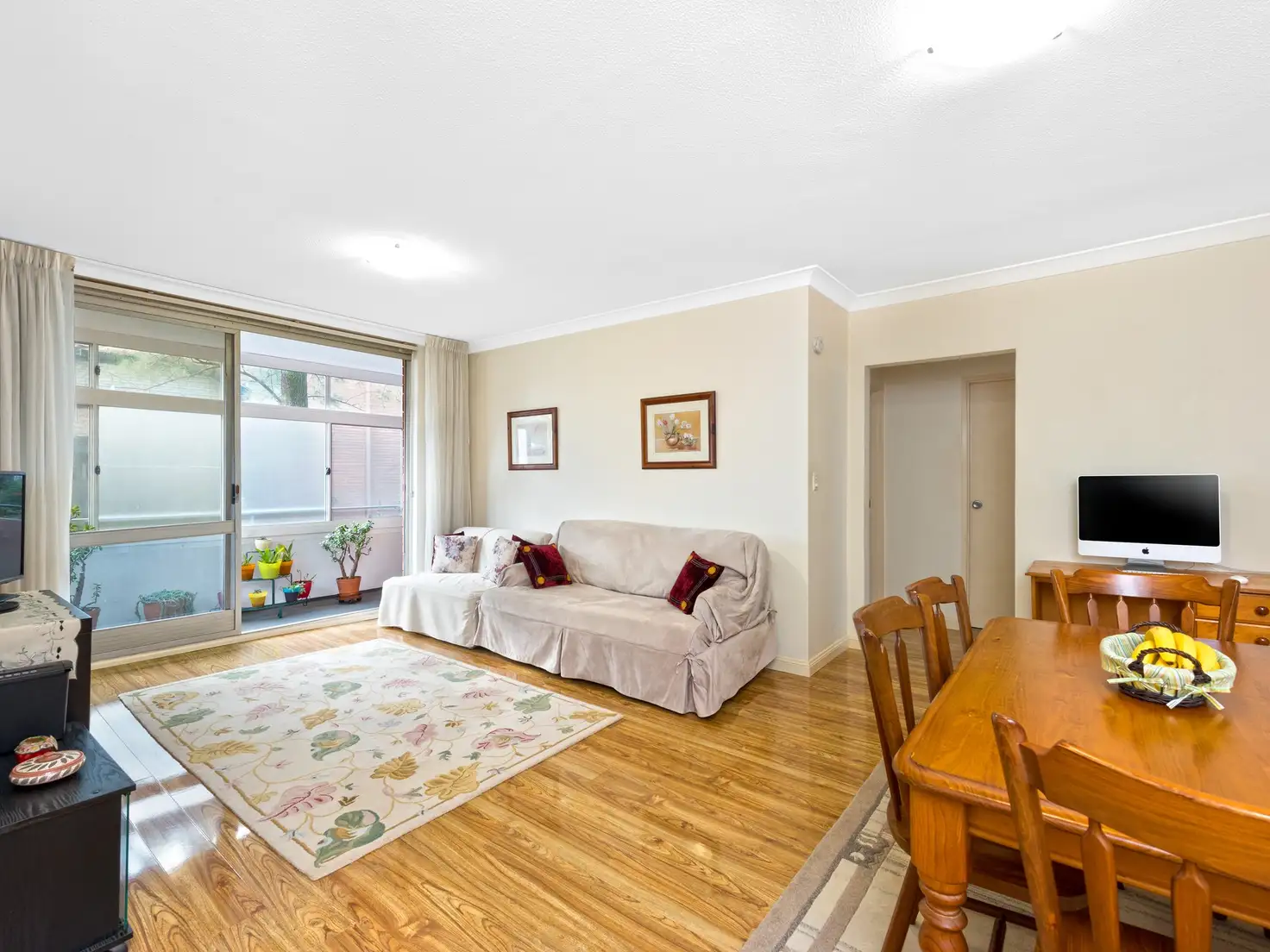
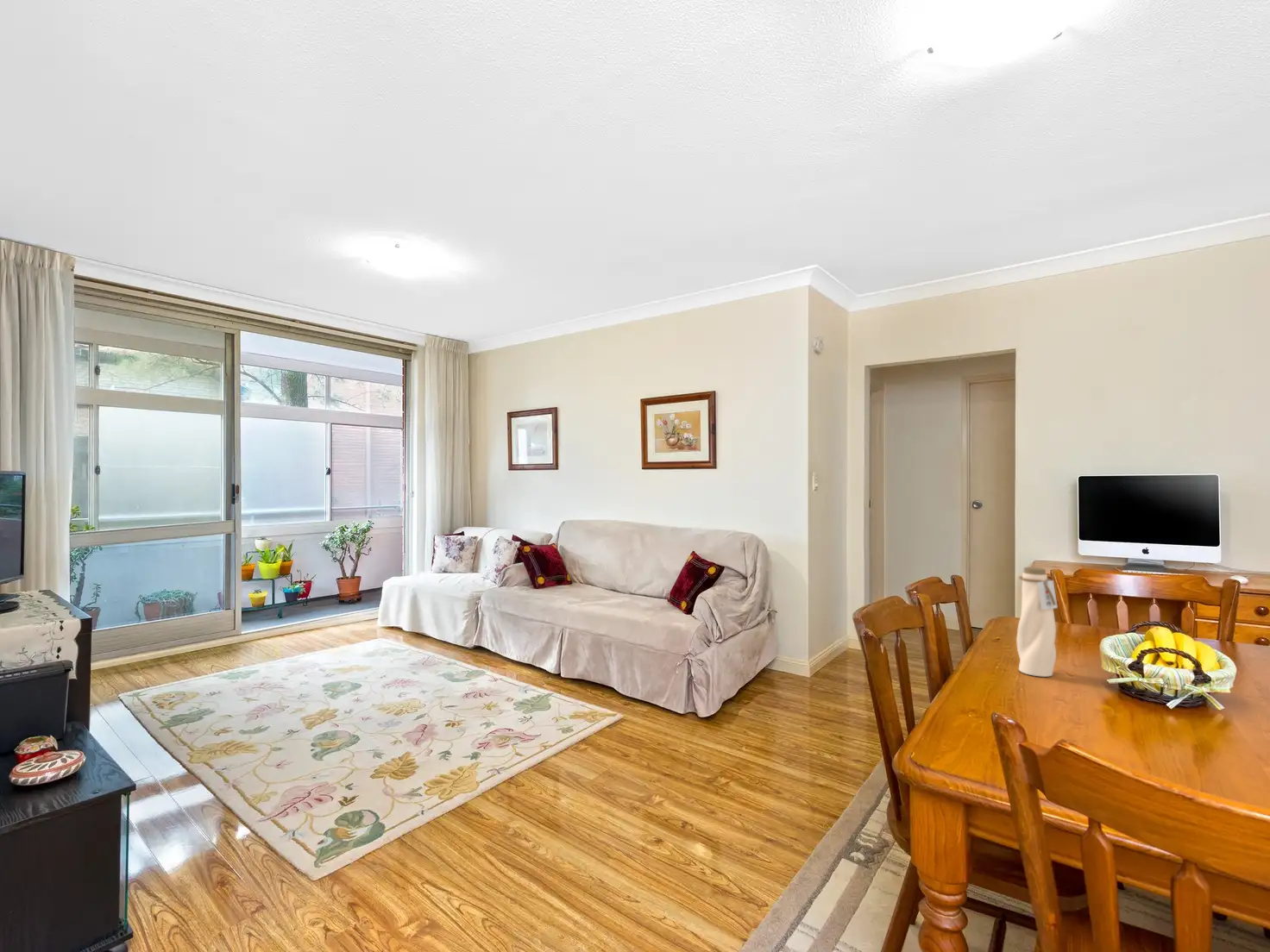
+ water bottle [1015,567,1059,678]
